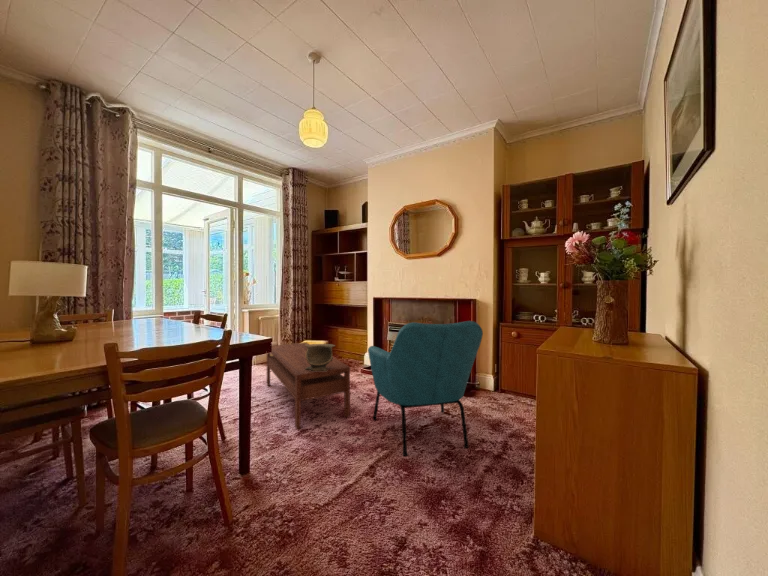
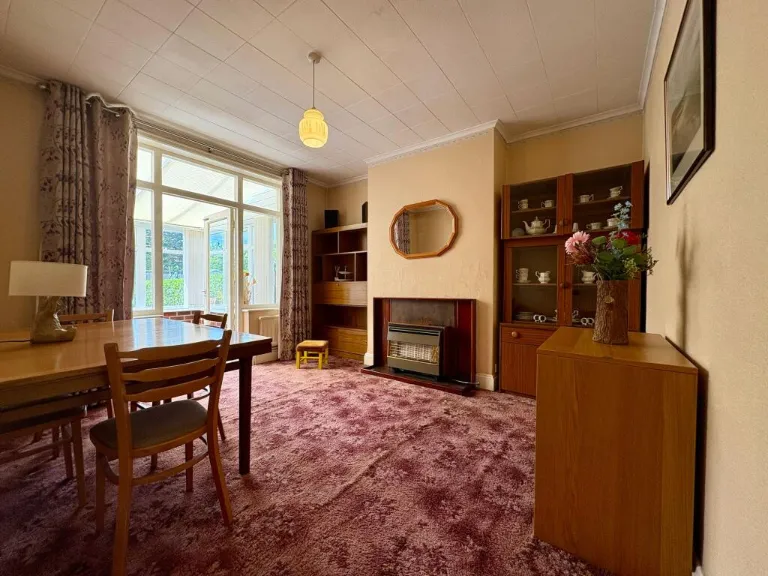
- armchair [367,320,484,457]
- decorative bowl [305,343,336,371]
- coffee table [266,341,351,430]
